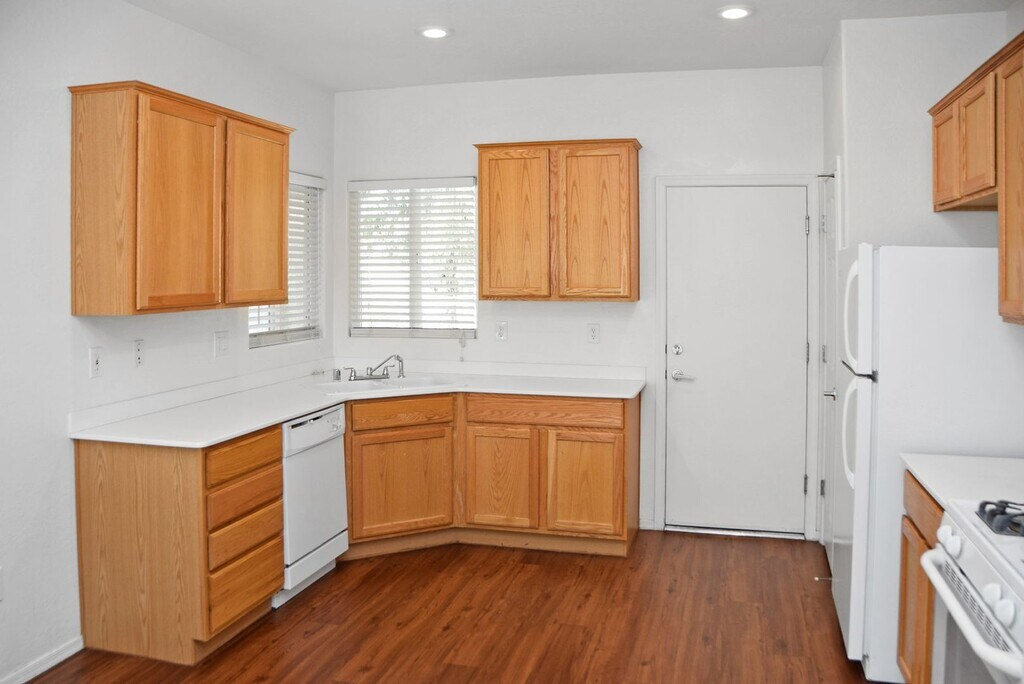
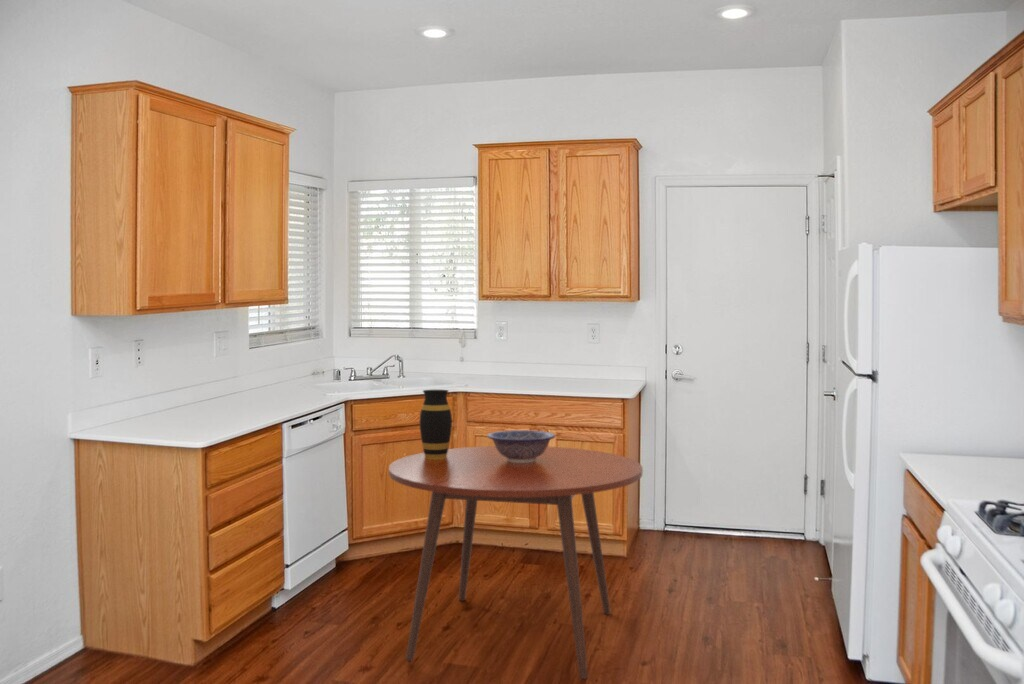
+ decorative bowl [486,429,556,463]
+ vase [419,389,453,459]
+ dining table [388,445,644,680]
